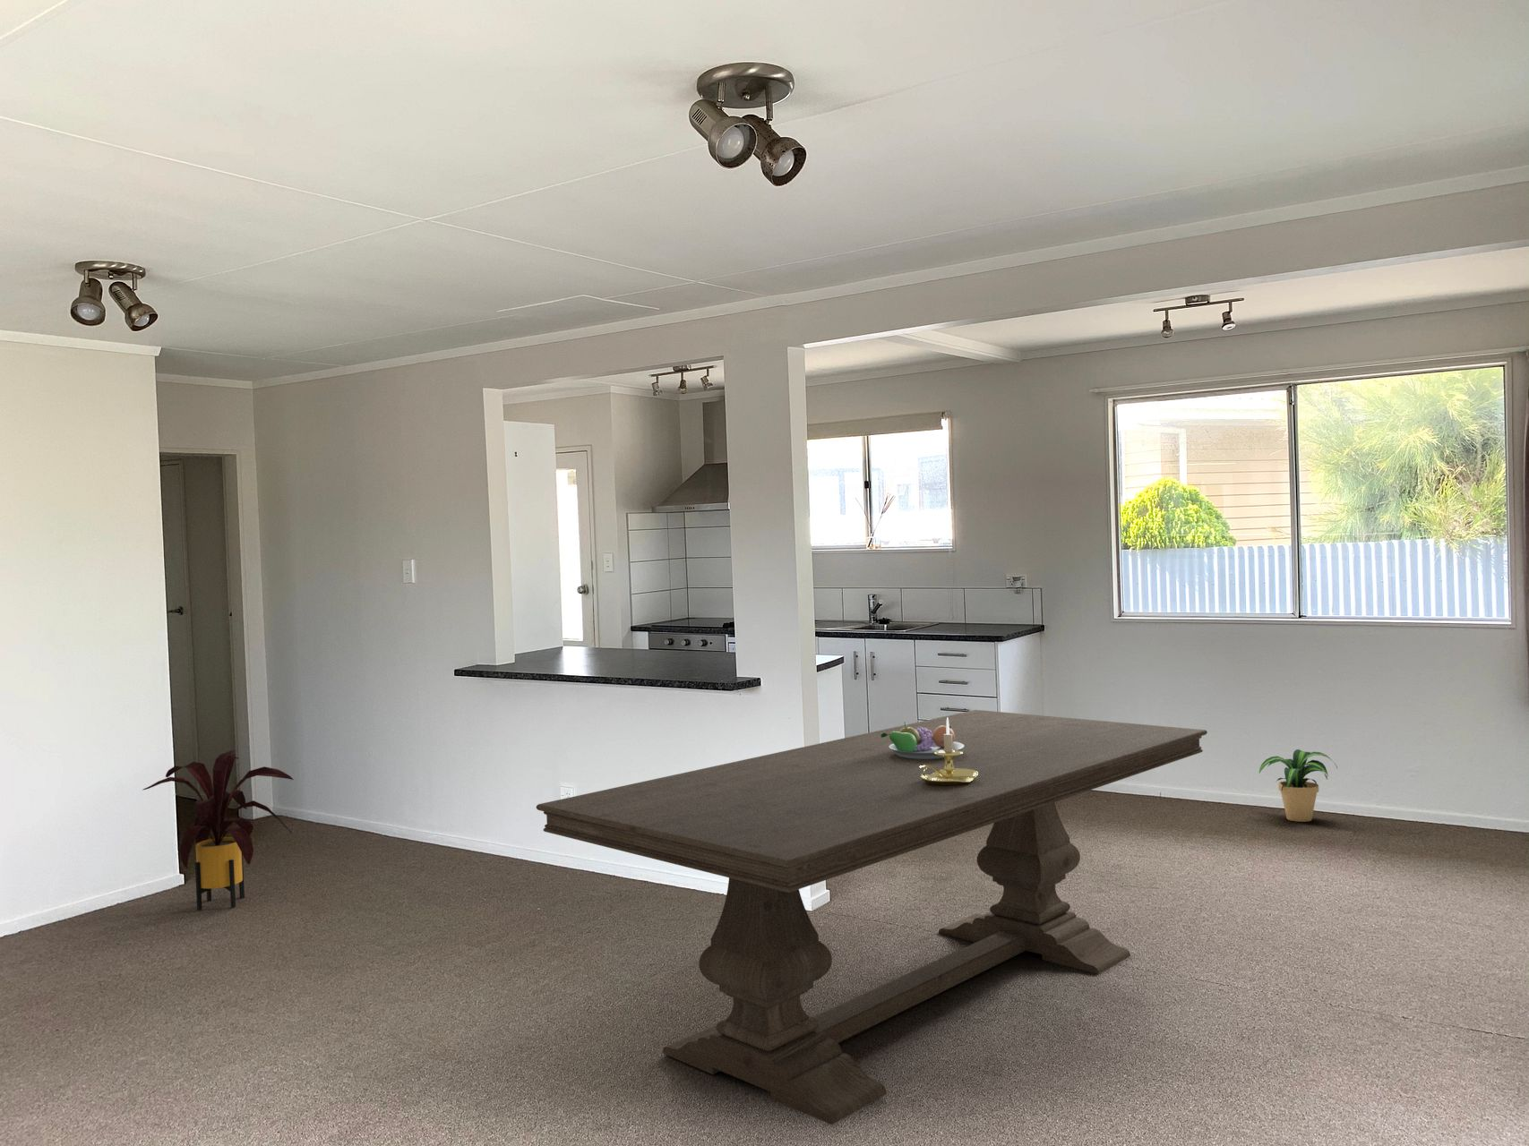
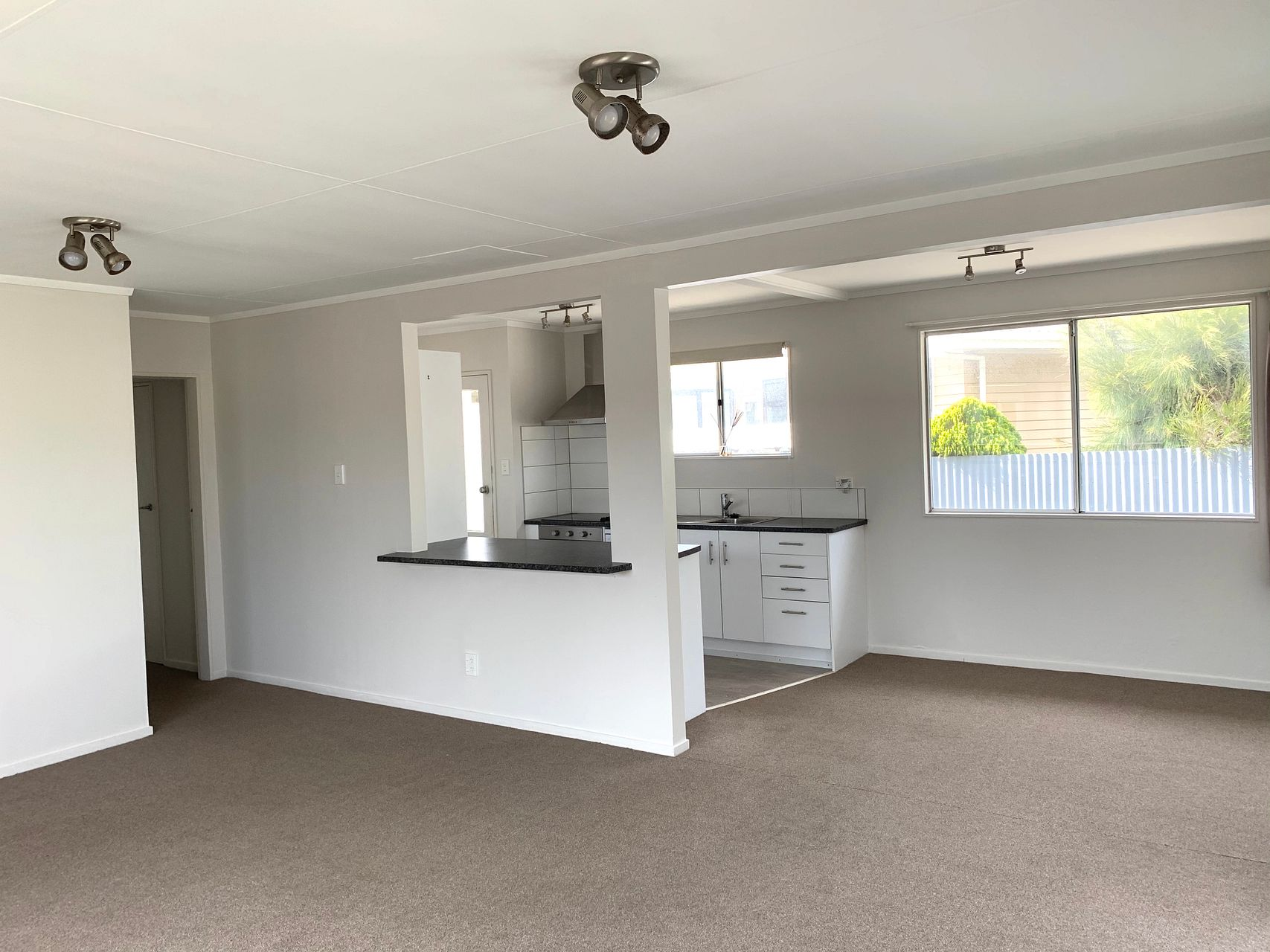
- fruit bowl [881,721,964,760]
- potted plant [1258,749,1339,823]
- dining table [536,709,1209,1126]
- house plant [142,750,294,910]
- candle holder [920,717,978,786]
